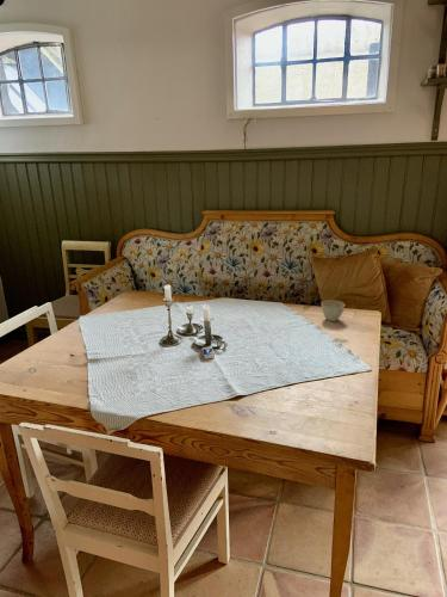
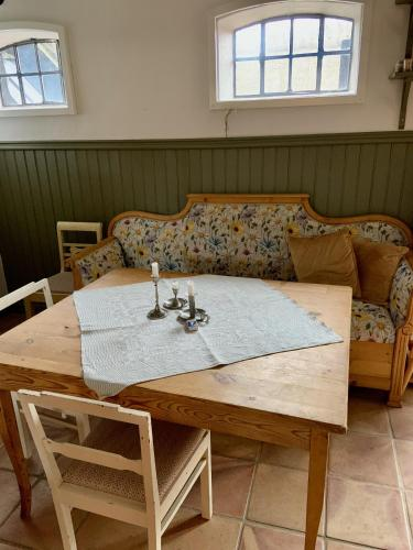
- flower pot [321,300,346,322]
